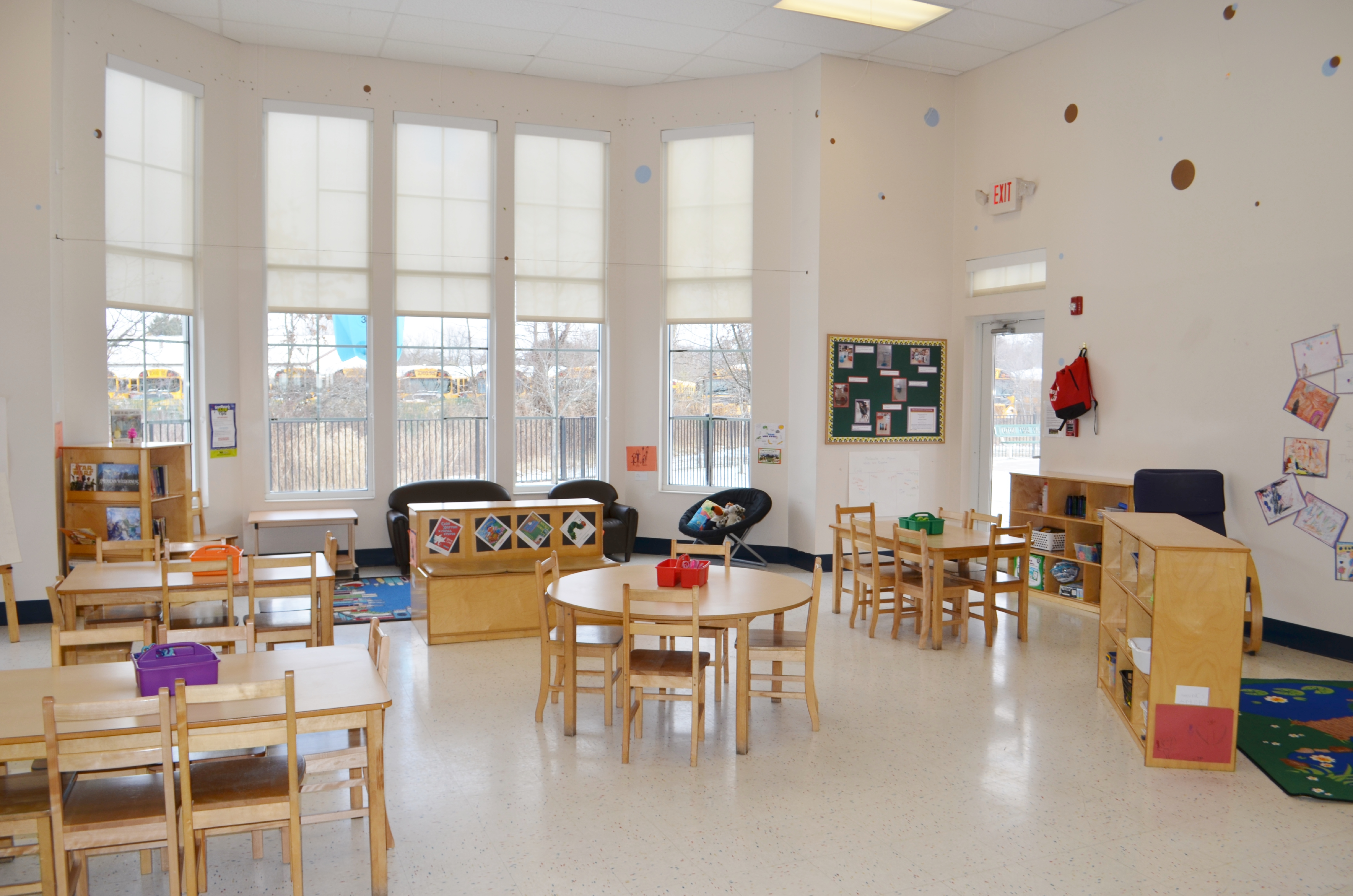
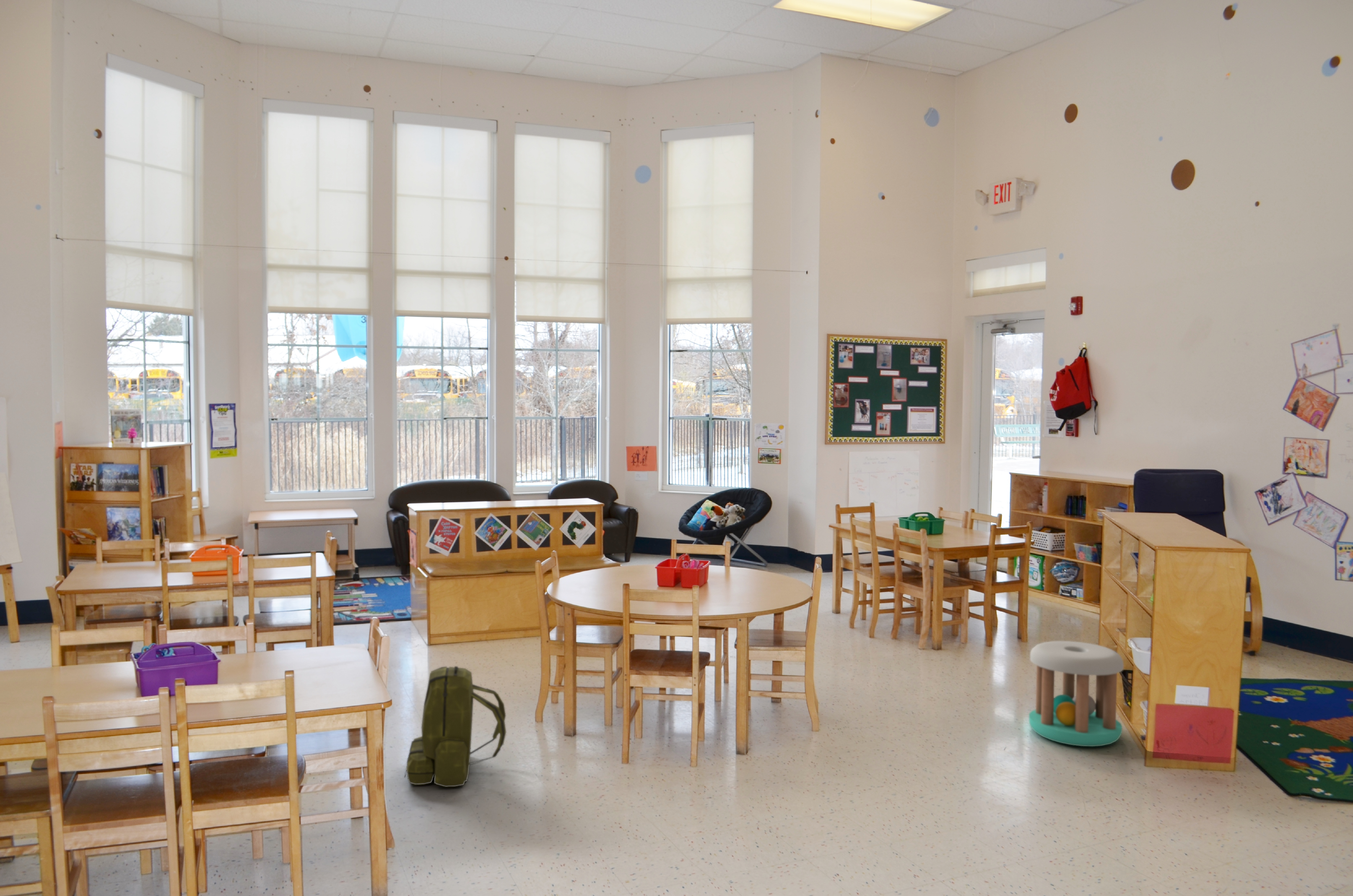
+ stool [1029,640,1124,747]
+ backpack [404,666,507,787]
